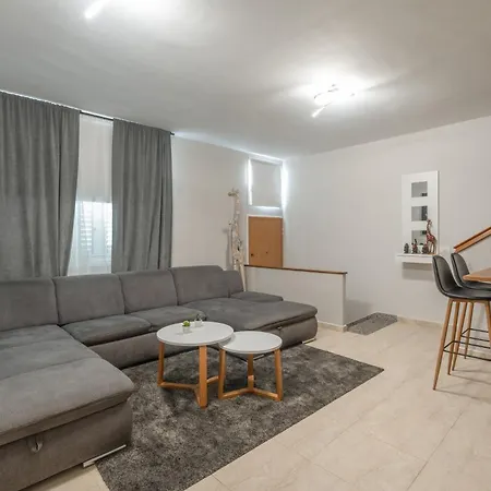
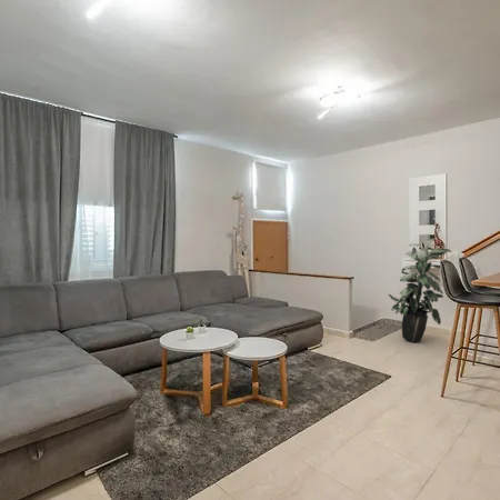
+ indoor plant [388,242,453,343]
